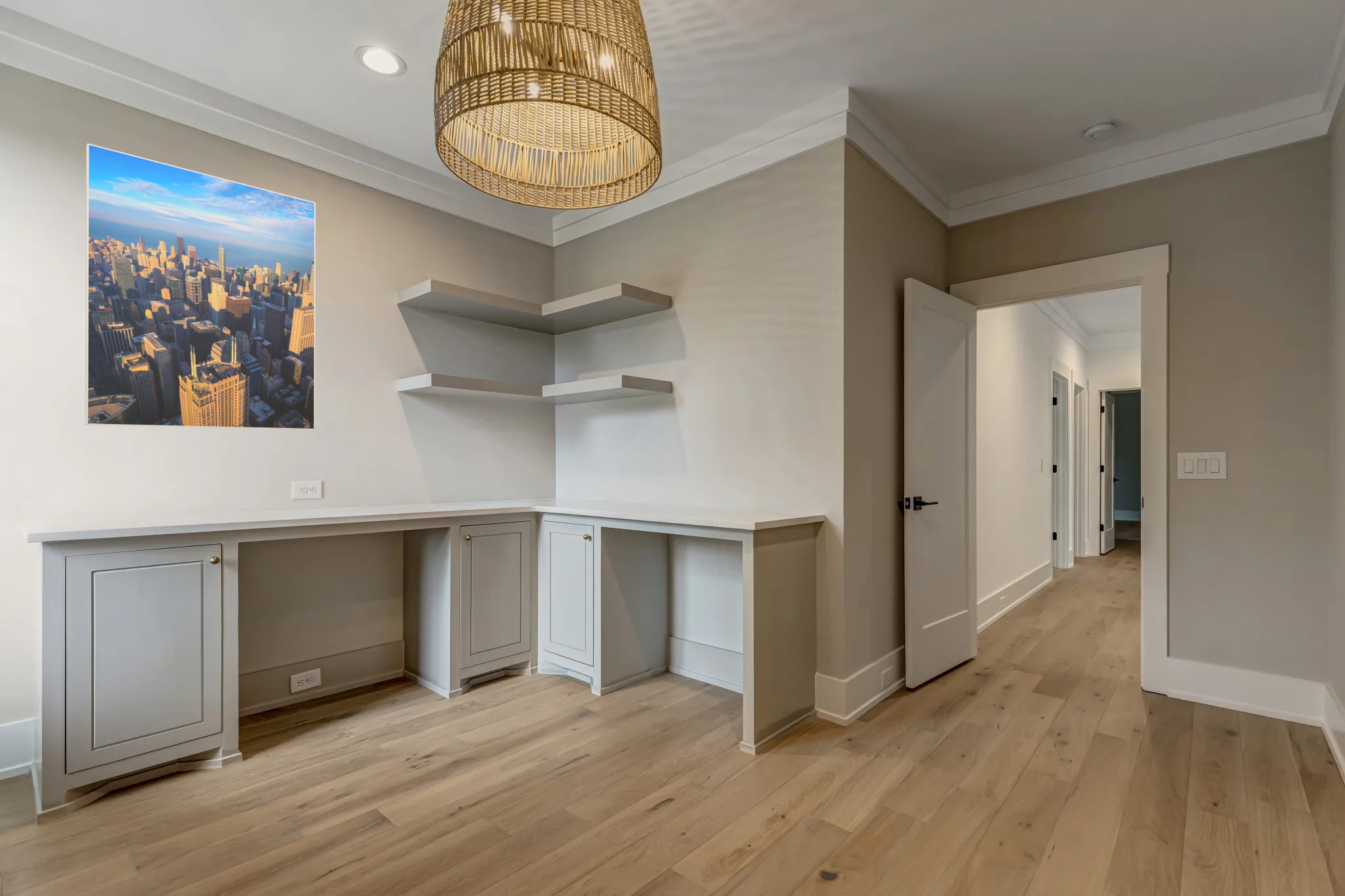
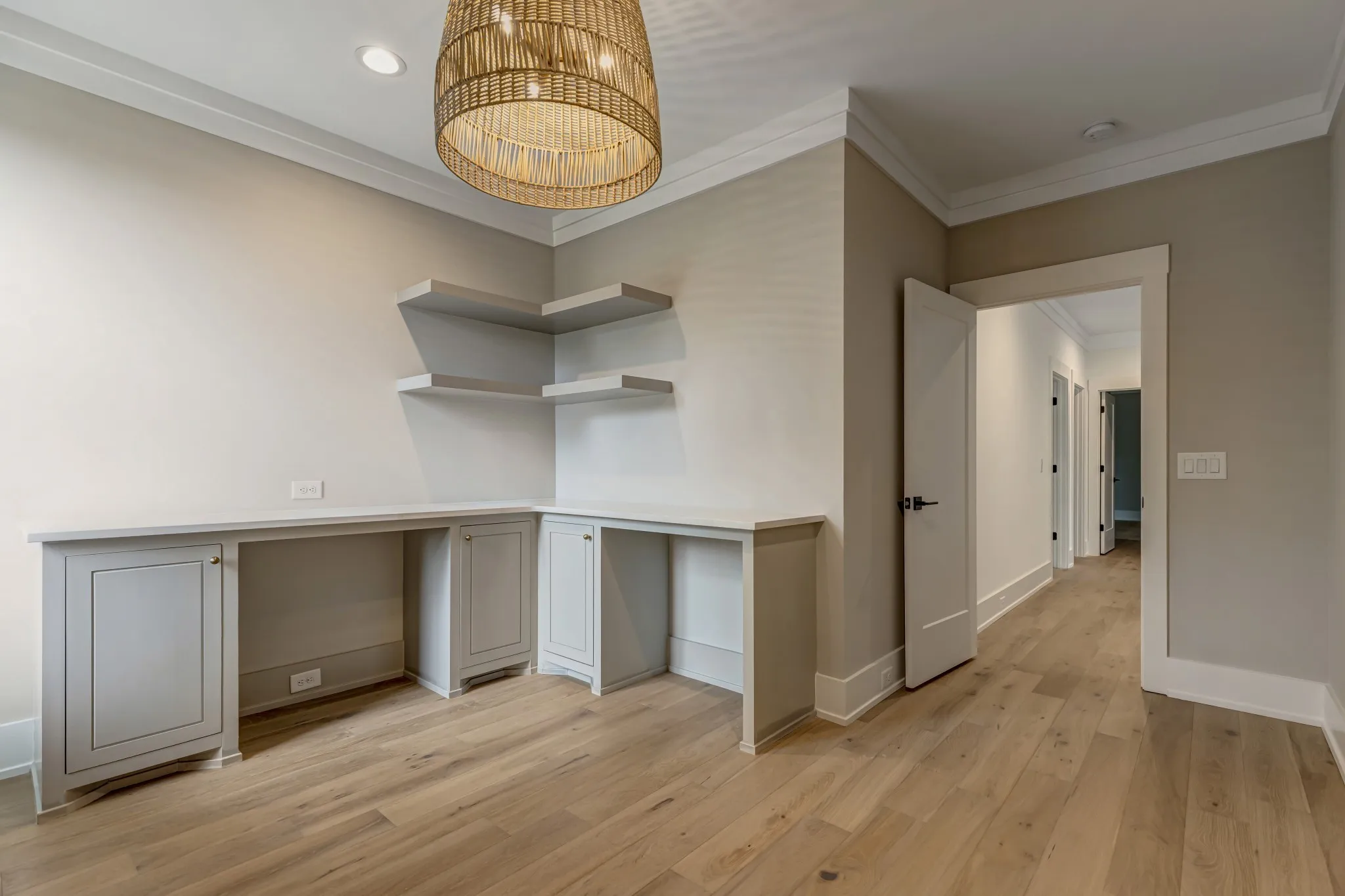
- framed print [85,142,316,431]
